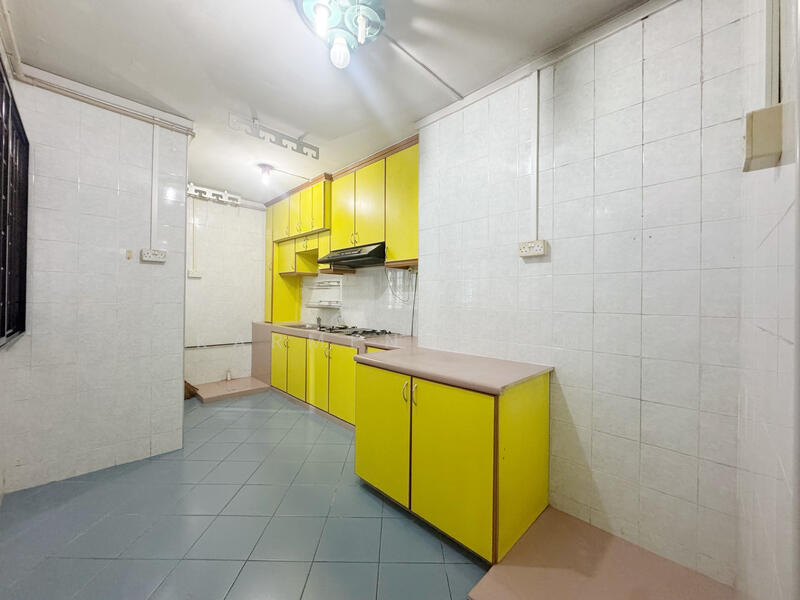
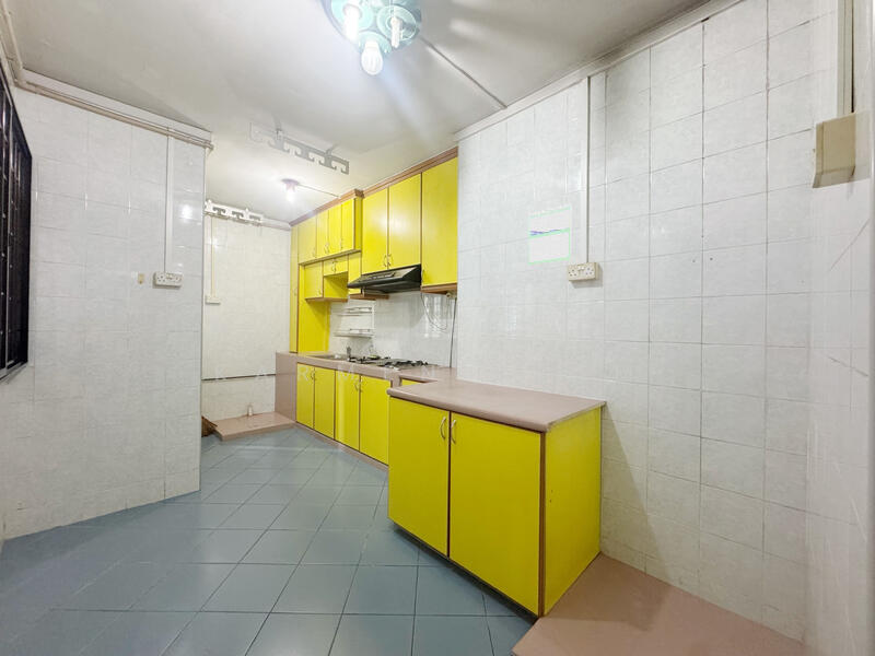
+ calendar [527,203,572,266]
